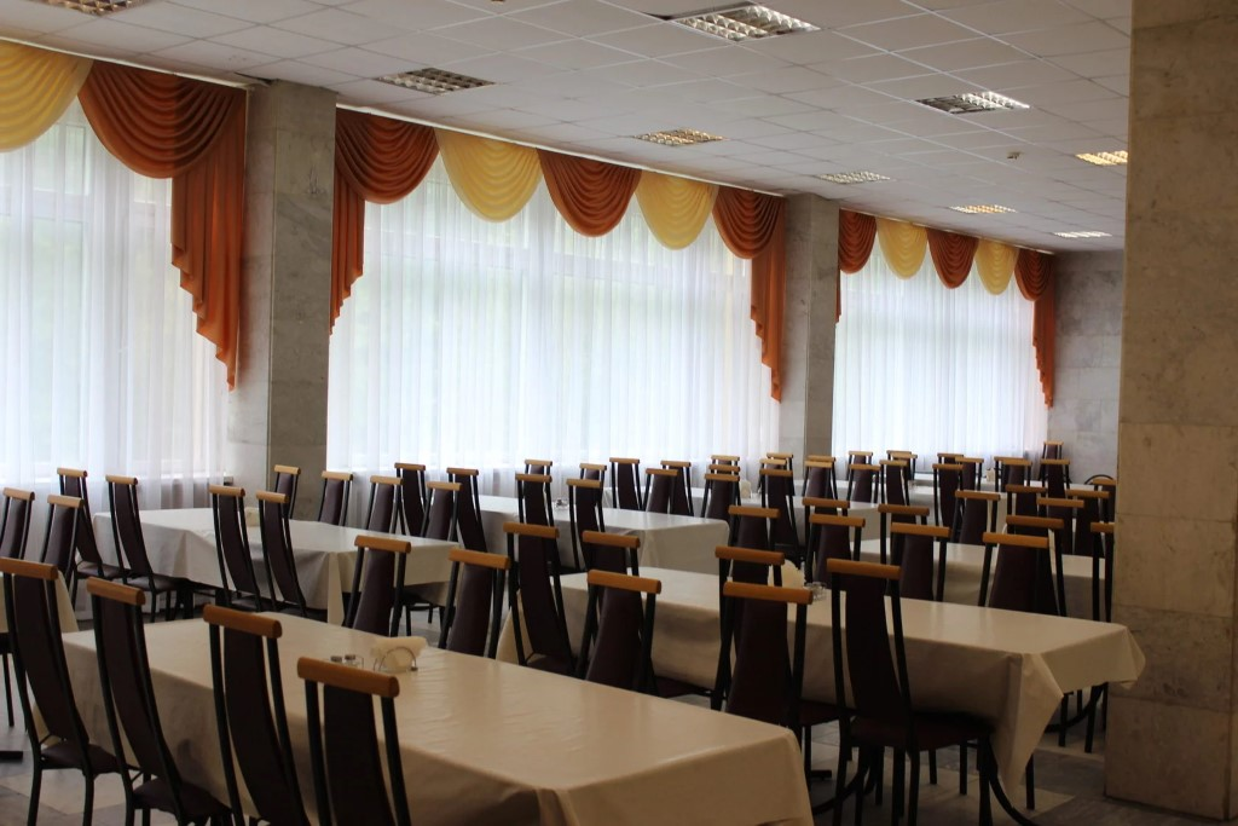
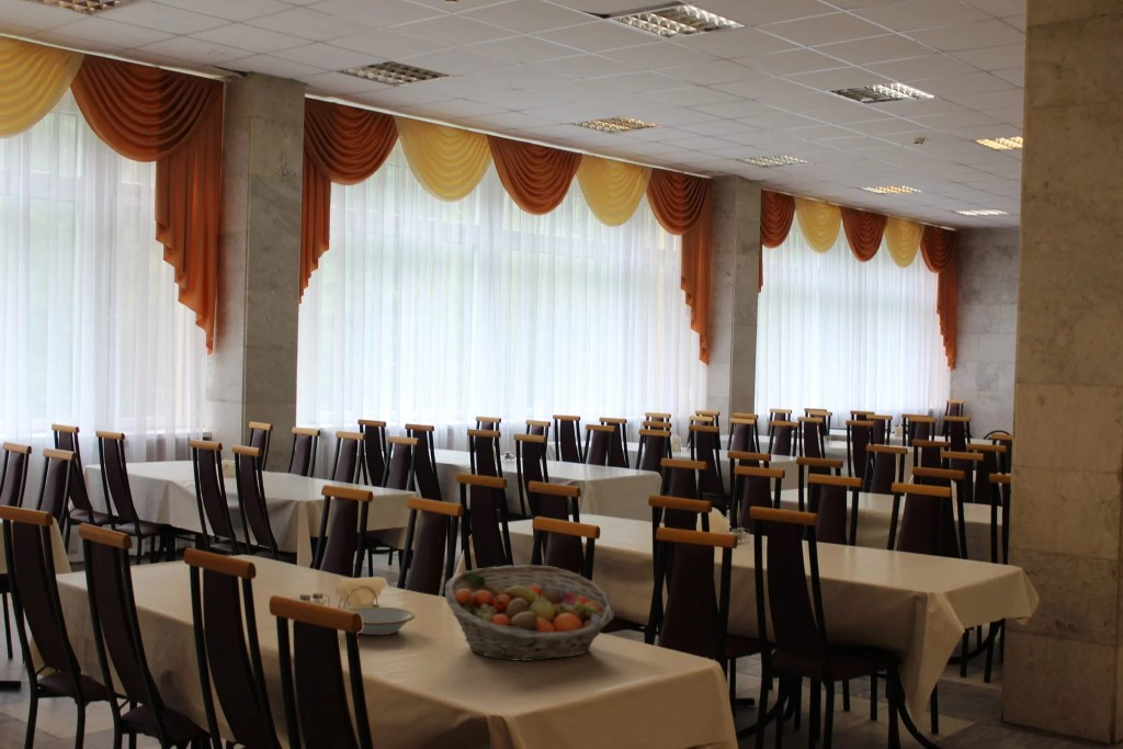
+ bowl [345,605,417,636]
+ fruit basket [444,564,615,662]
